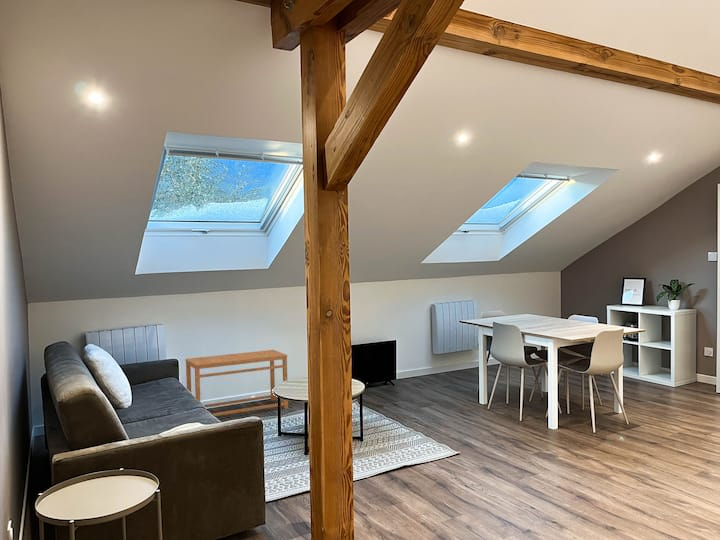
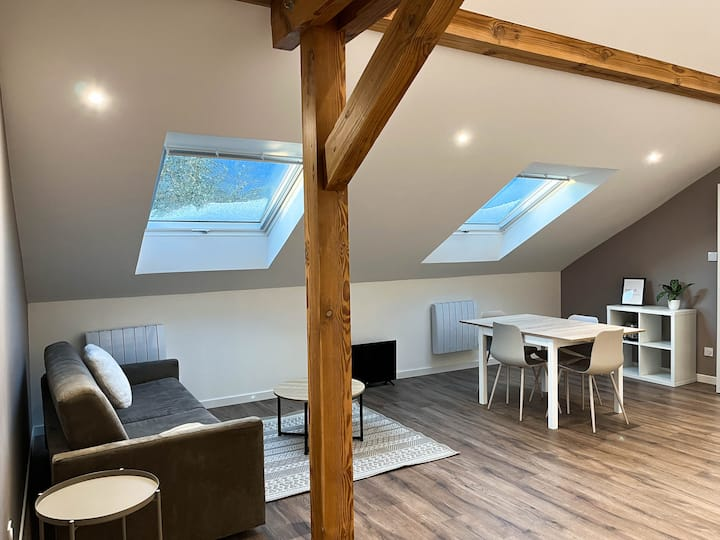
- side table [185,349,289,417]
